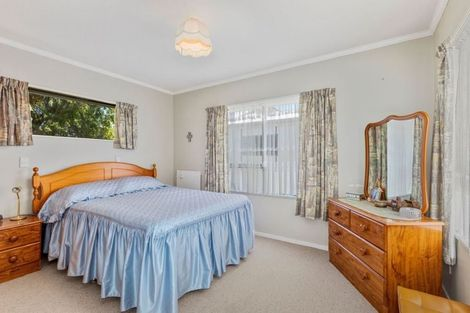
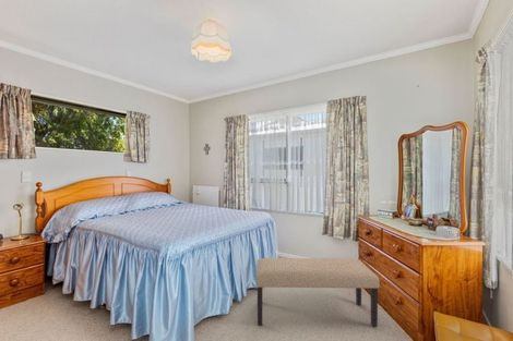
+ bench [254,257,381,328]
